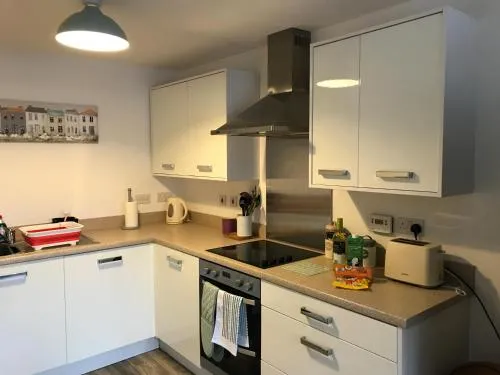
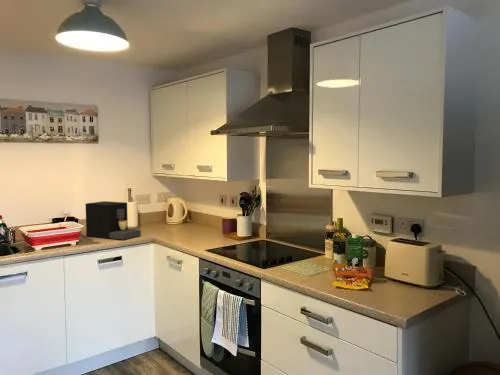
+ coffee maker [85,200,142,240]
